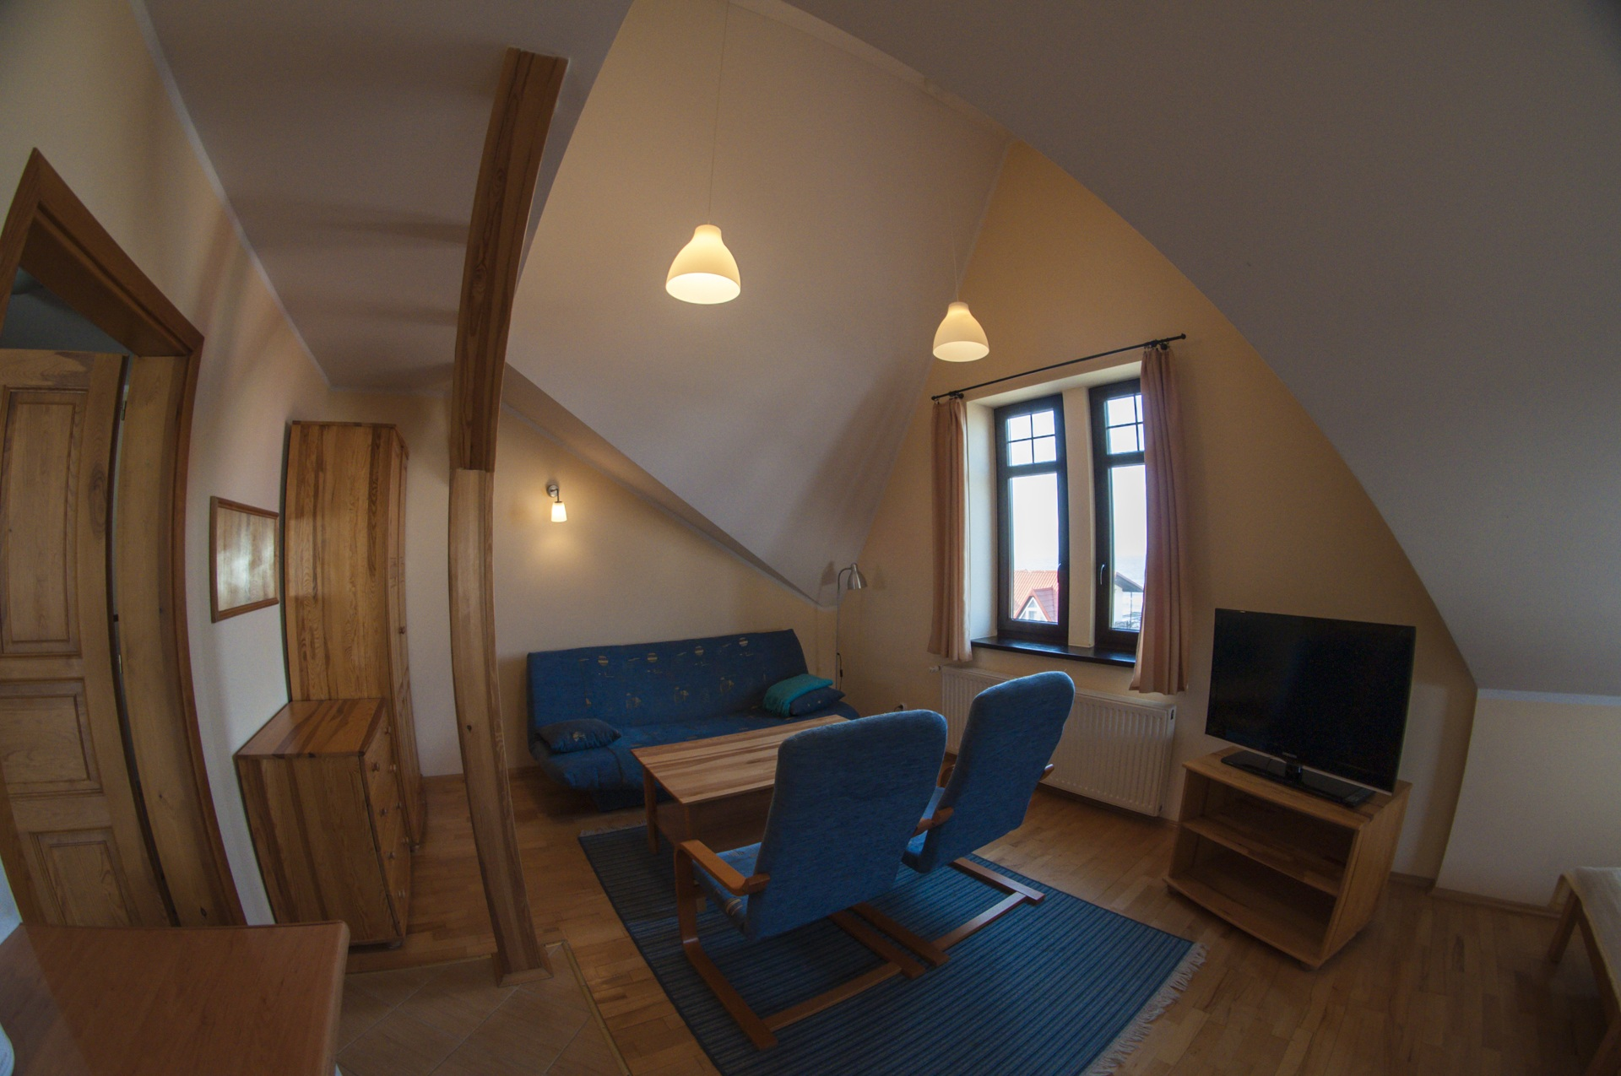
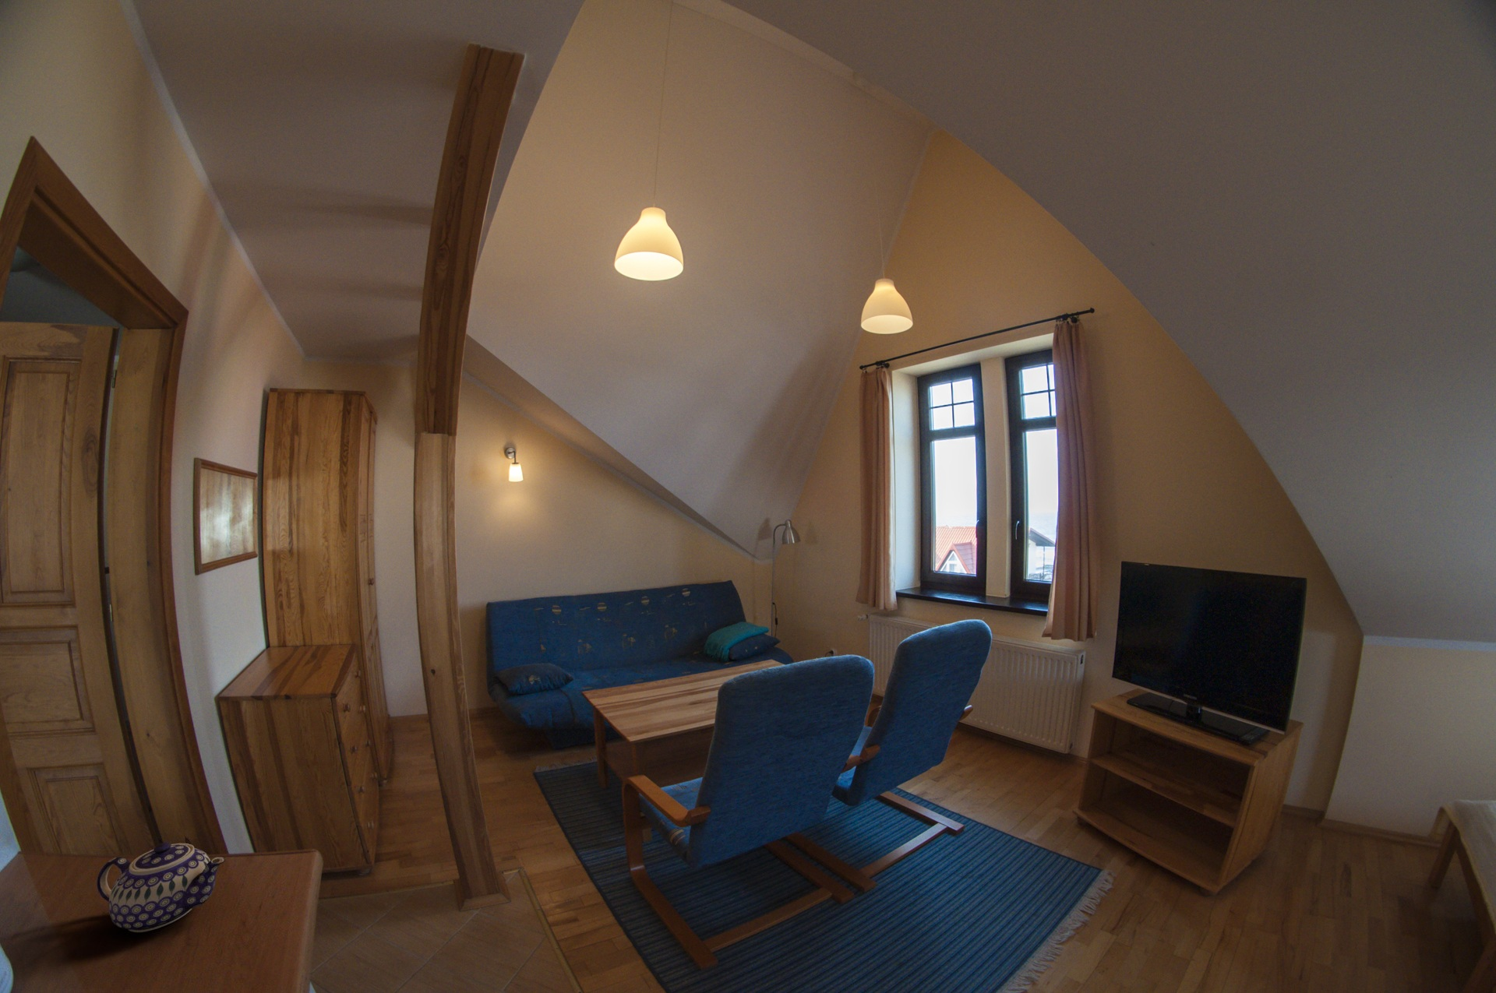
+ teapot [95,841,226,933]
